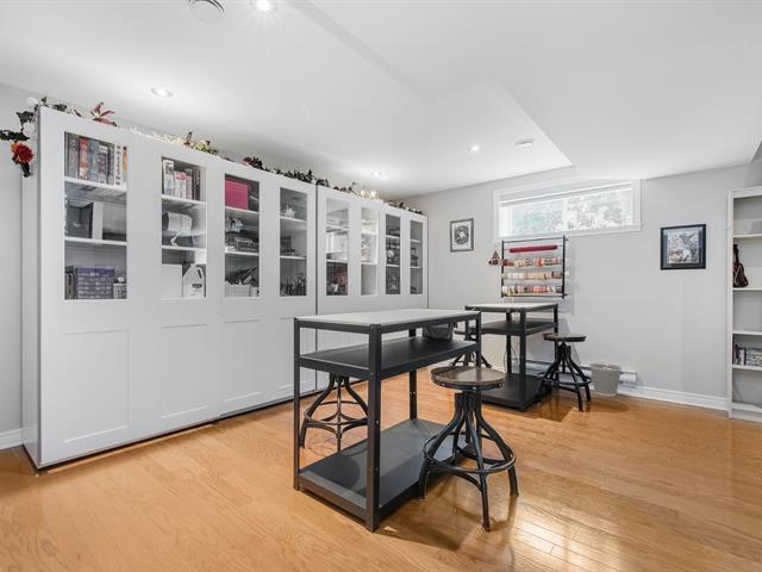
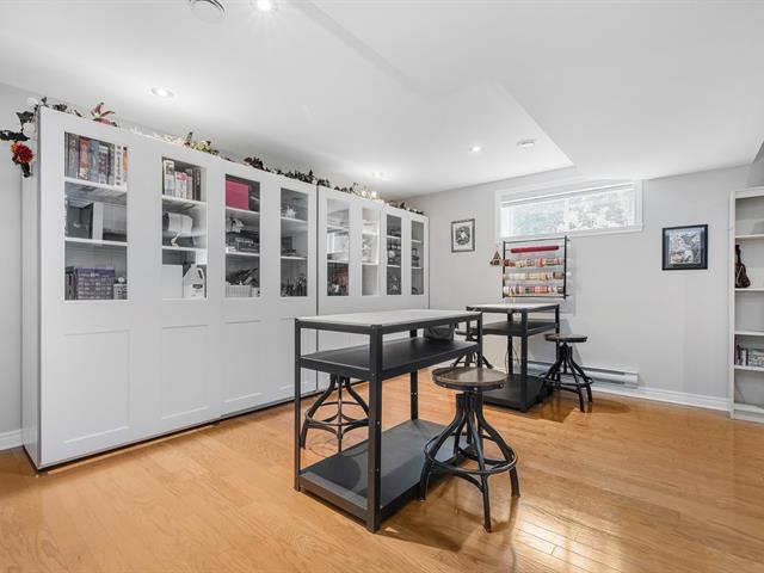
- wastebasket [588,362,624,398]
